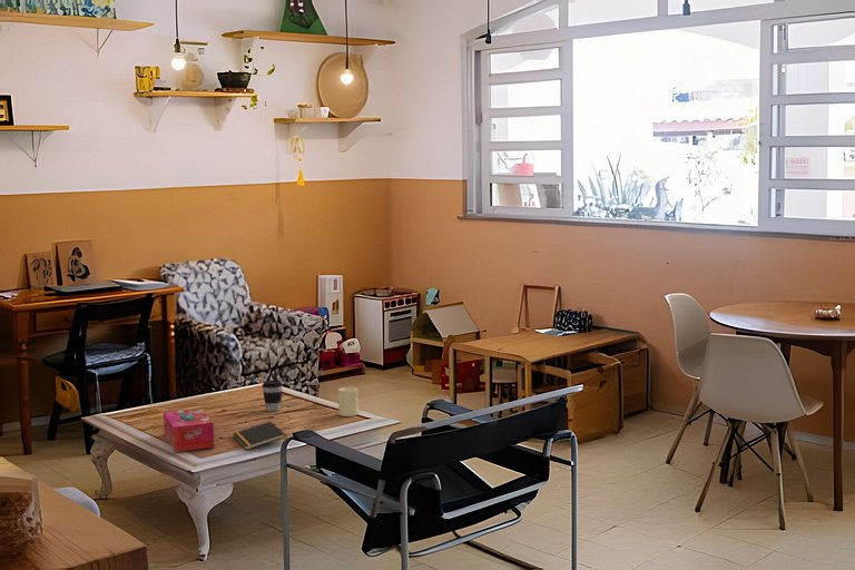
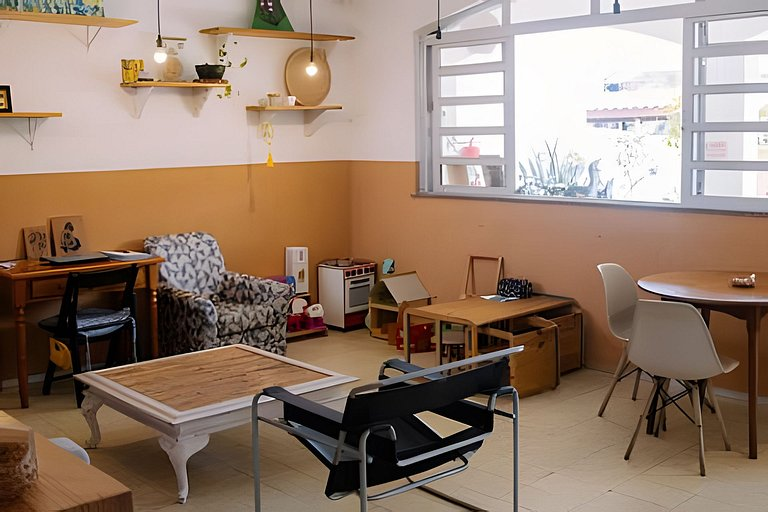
- notepad [232,421,286,451]
- coffee cup [262,380,284,412]
- candle [337,386,360,417]
- tissue box [163,407,215,453]
